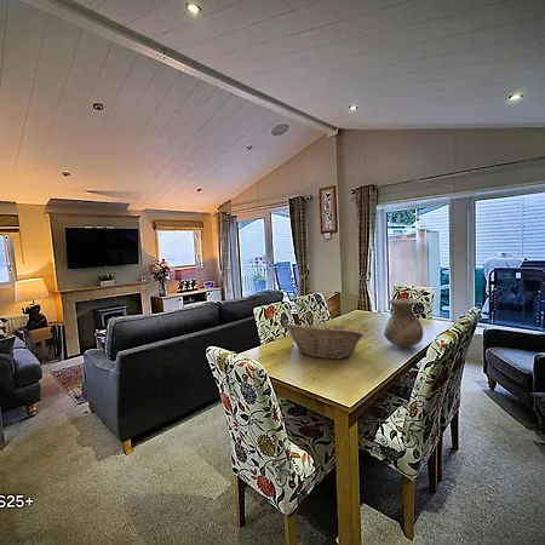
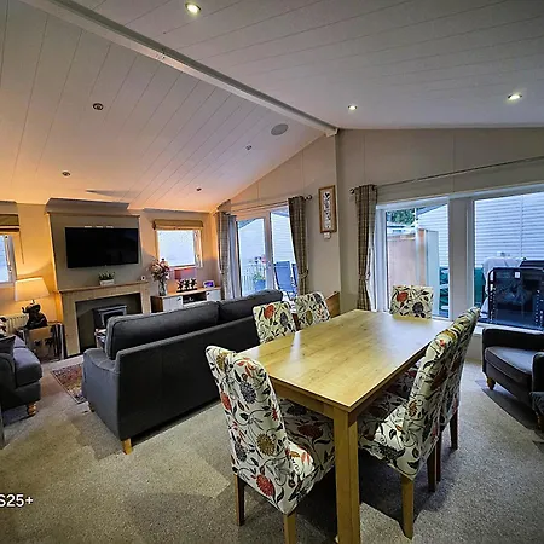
- fruit basket [283,322,365,360]
- vase [383,298,425,349]
